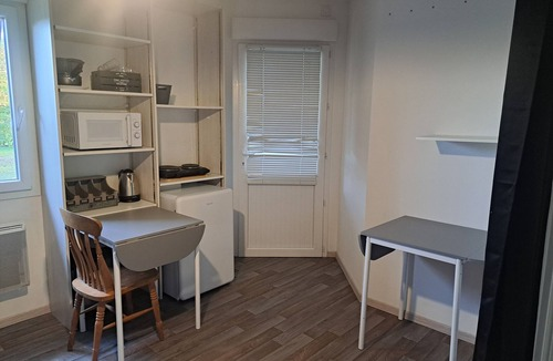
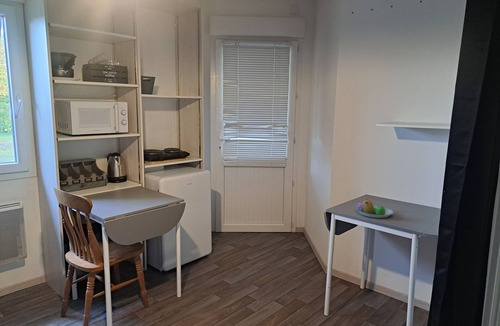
+ fruit bowl [356,198,394,219]
